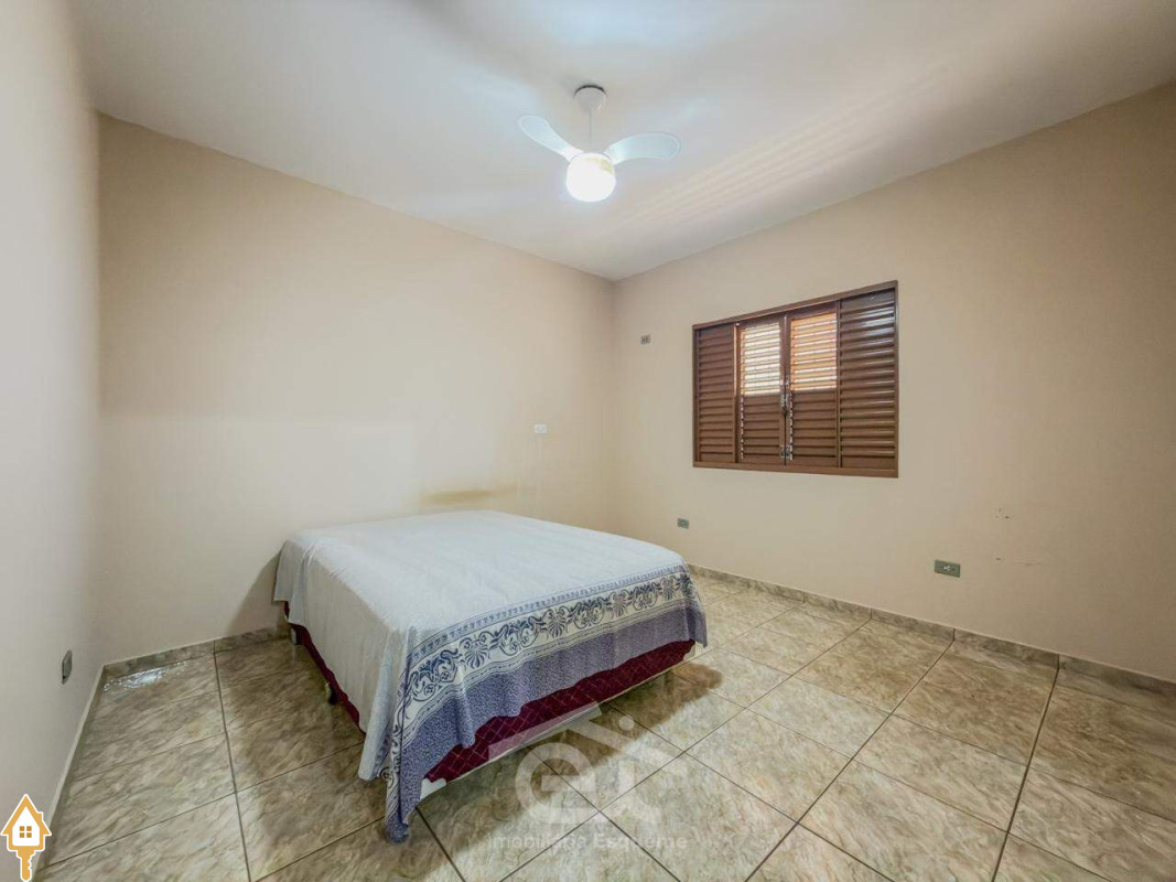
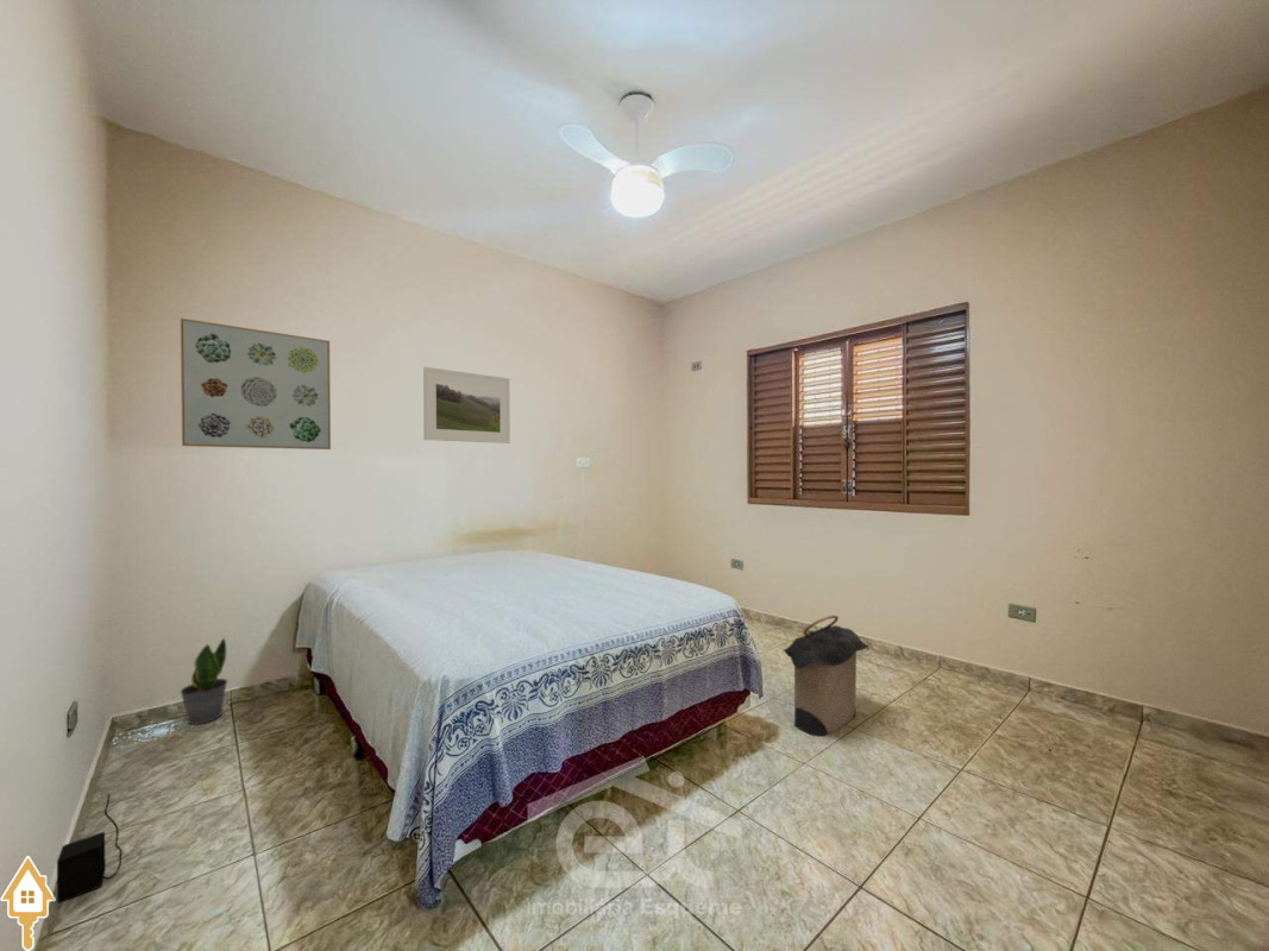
+ speaker [55,793,124,905]
+ laundry hamper [783,613,869,737]
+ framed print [422,366,511,445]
+ potted plant [180,636,228,726]
+ wall art [180,317,332,451]
